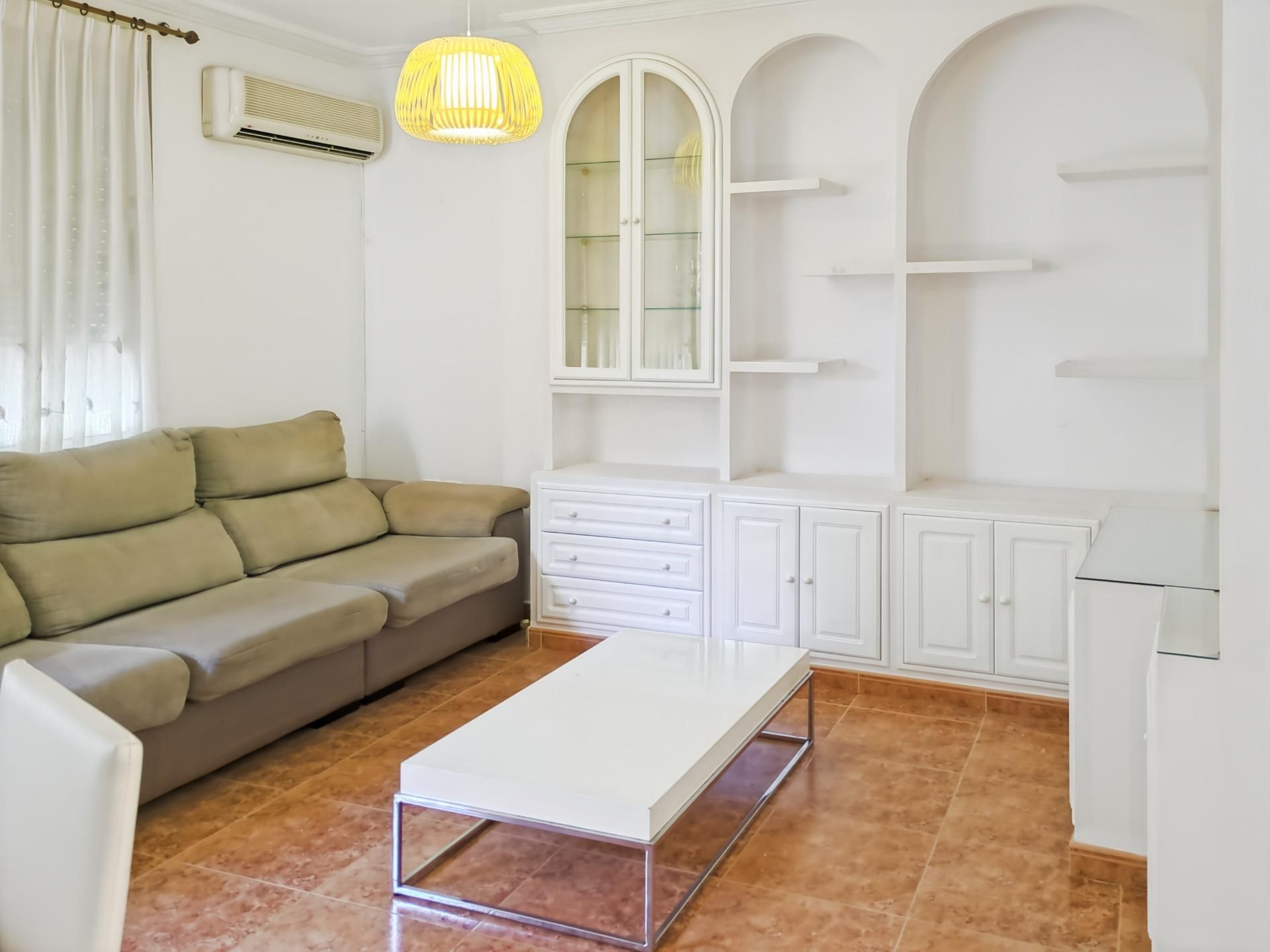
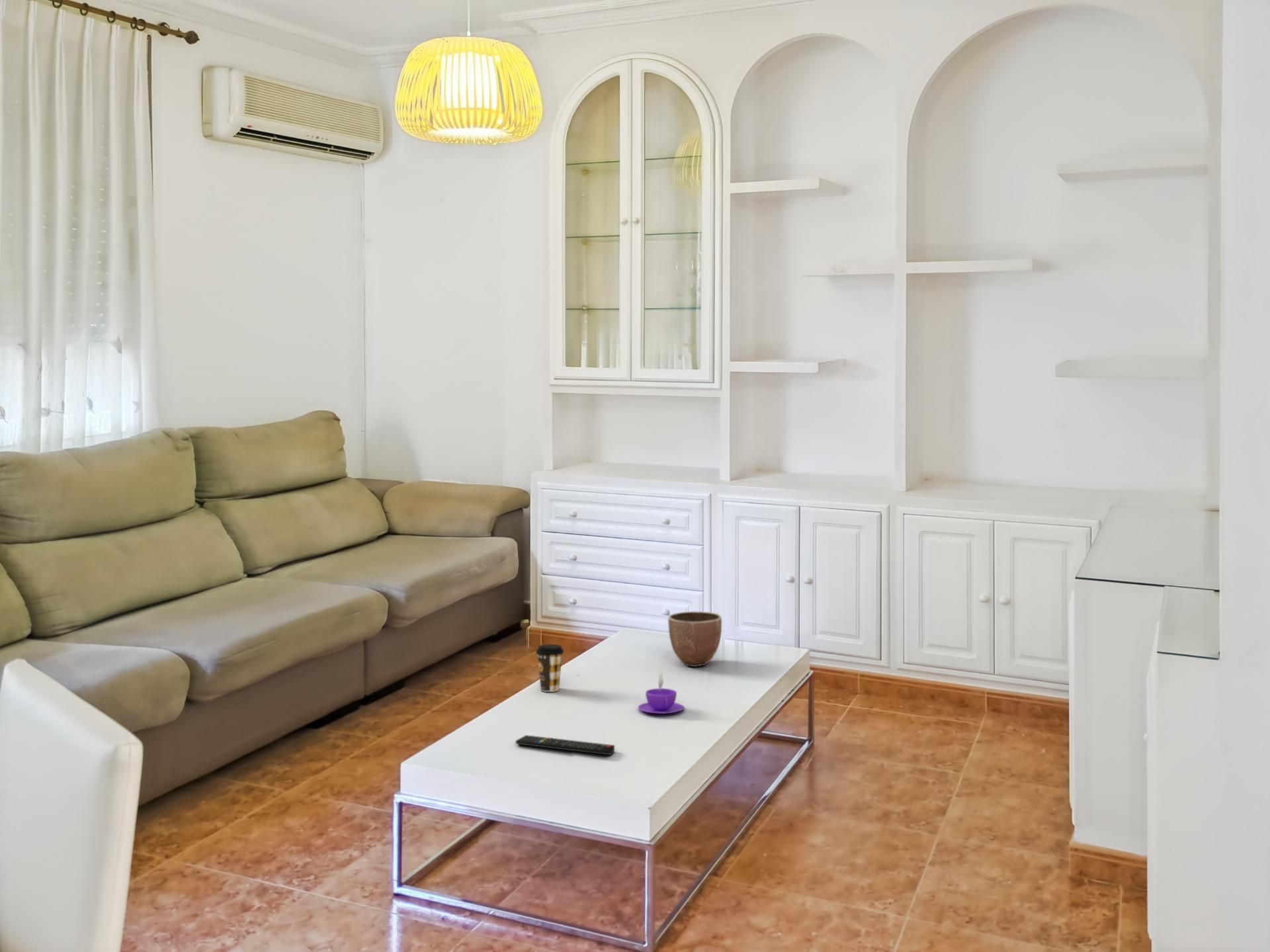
+ remote control [515,734,615,756]
+ coffee cup [638,670,685,714]
+ decorative bowl [667,611,722,668]
+ coffee cup [535,644,565,693]
